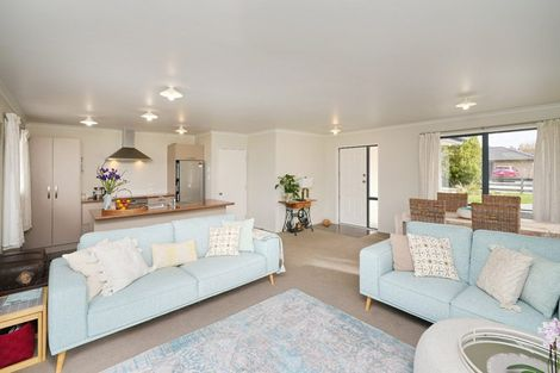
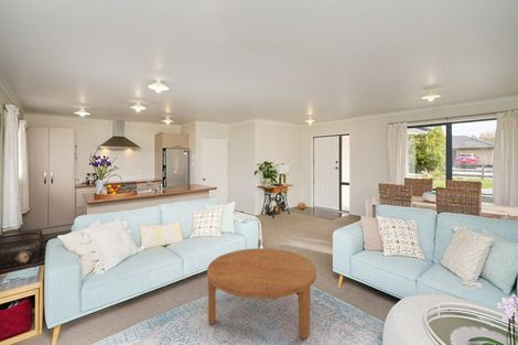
+ coffee table [206,247,317,341]
